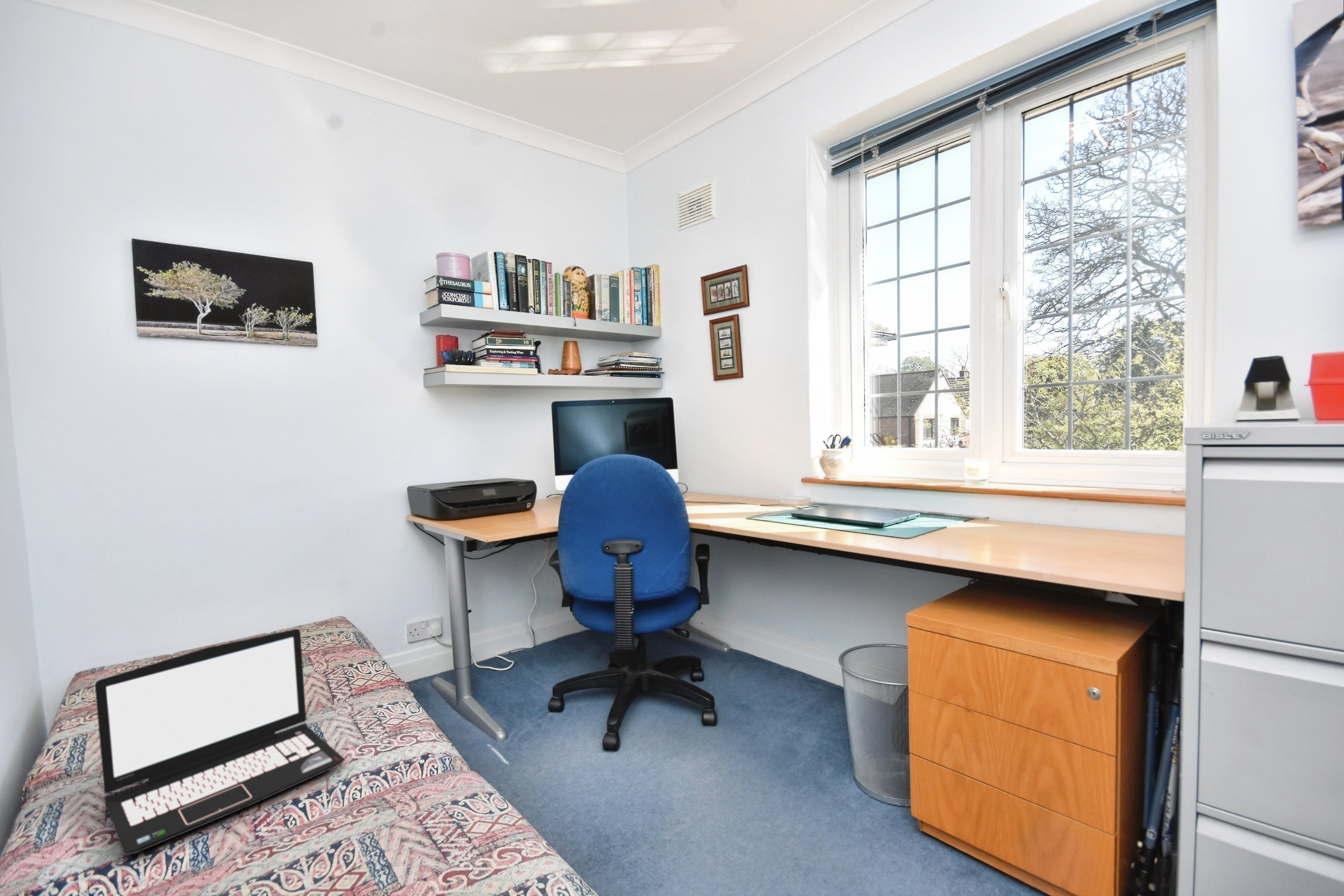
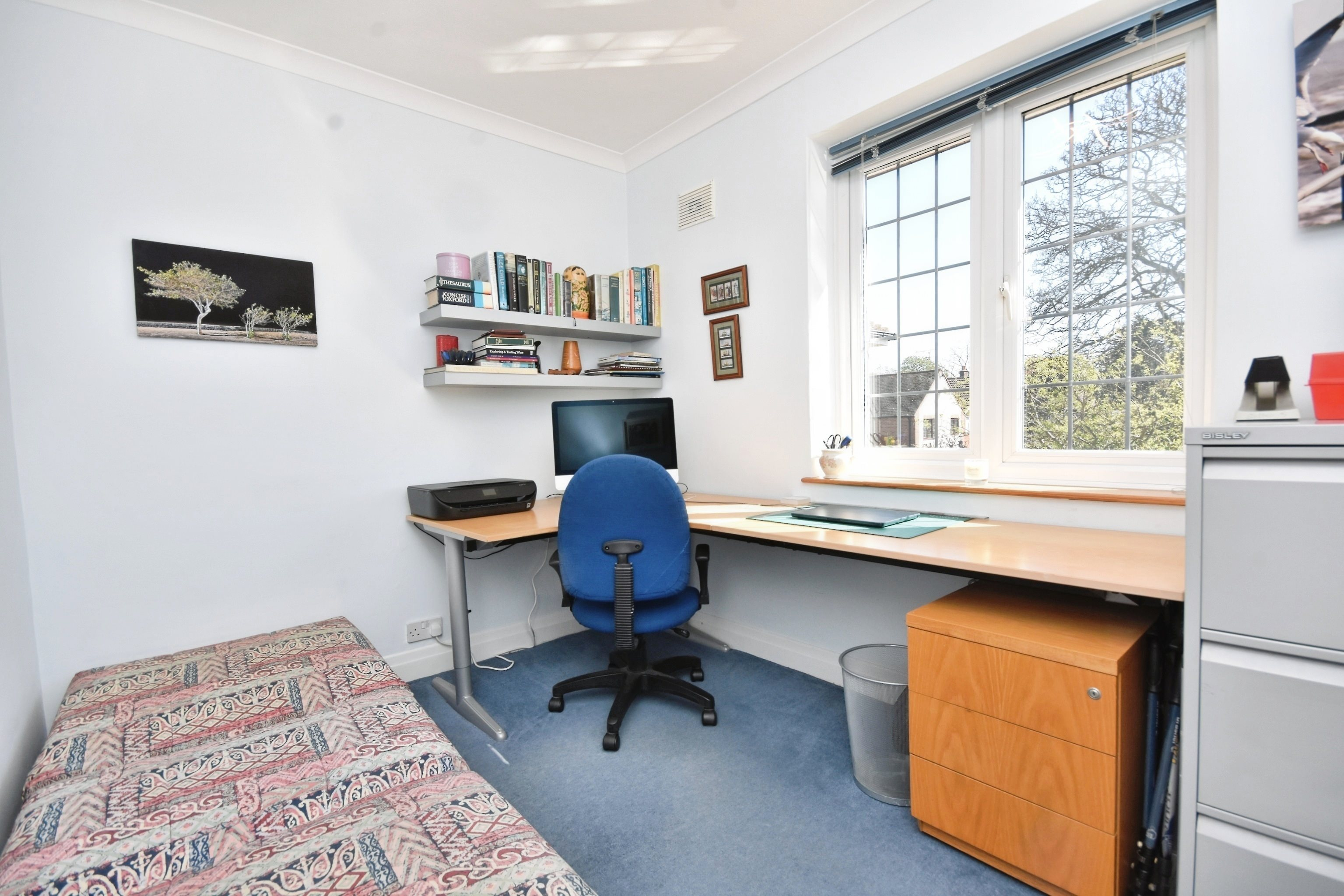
- laptop [95,628,345,855]
